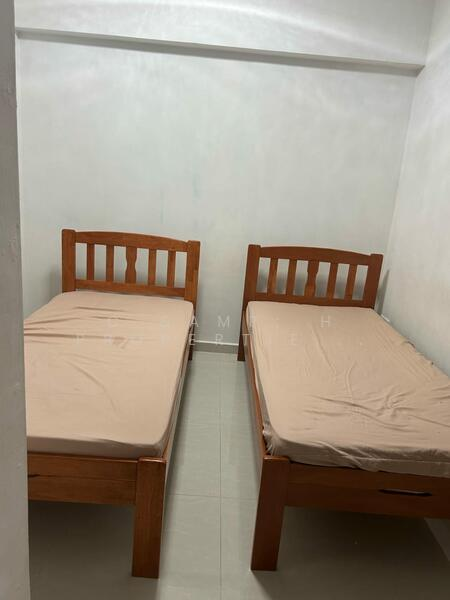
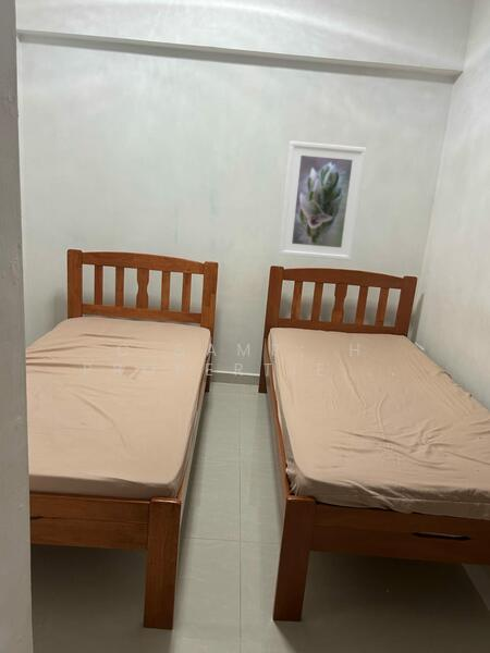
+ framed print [278,140,368,261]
